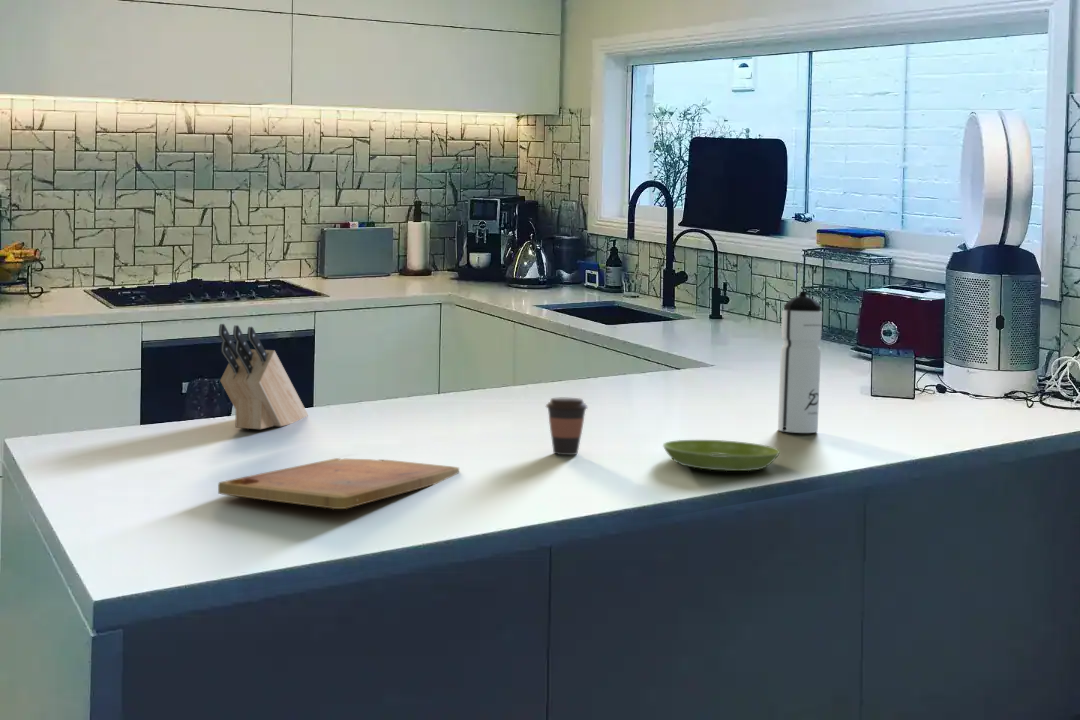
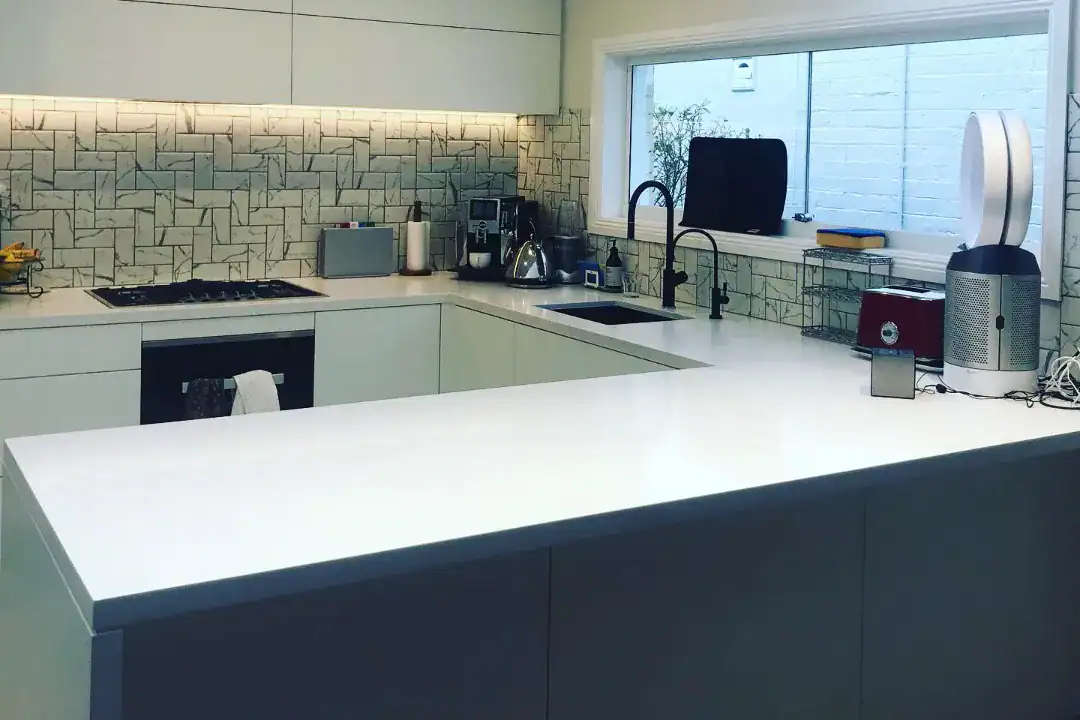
- coffee cup [545,397,589,456]
- cutting board [217,457,460,510]
- water bottle [777,291,823,434]
- knife block [218,323,310,430]
- saucer [662,439,781,472]
